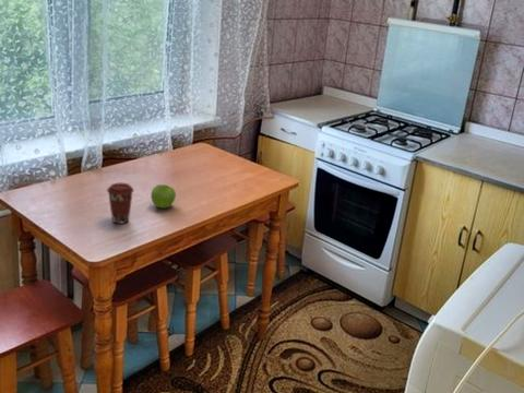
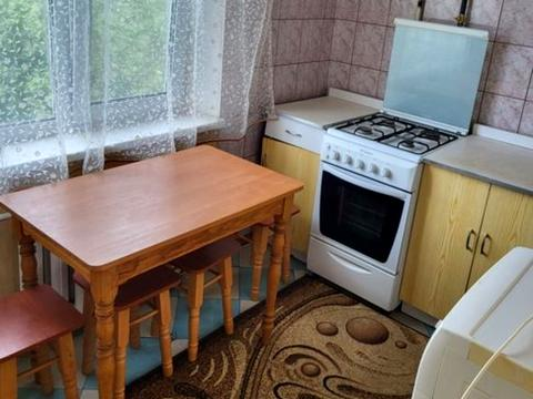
- coffee cup [106,182,135,225]
- fruit [150,183,177,210]
